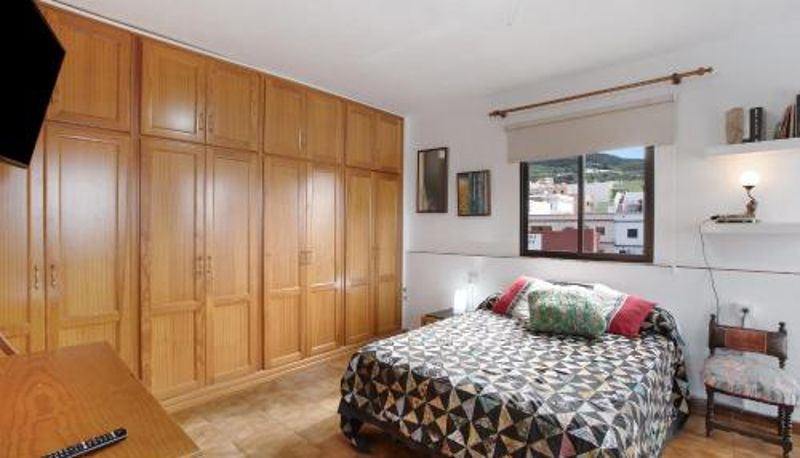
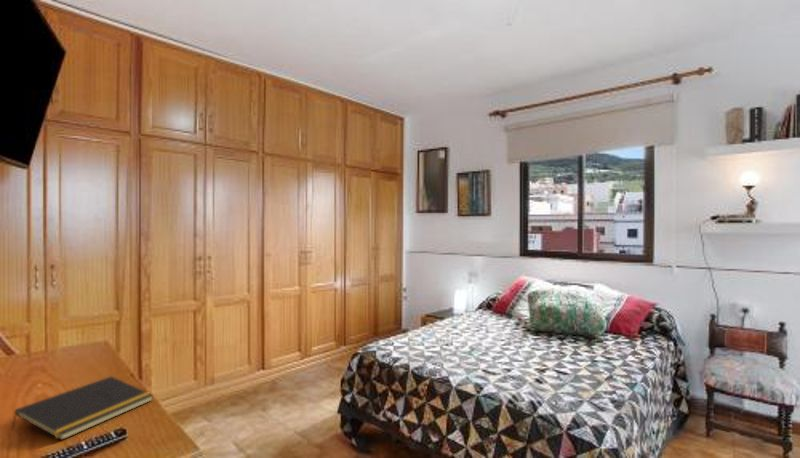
+ notepad [11,375,155,441]
